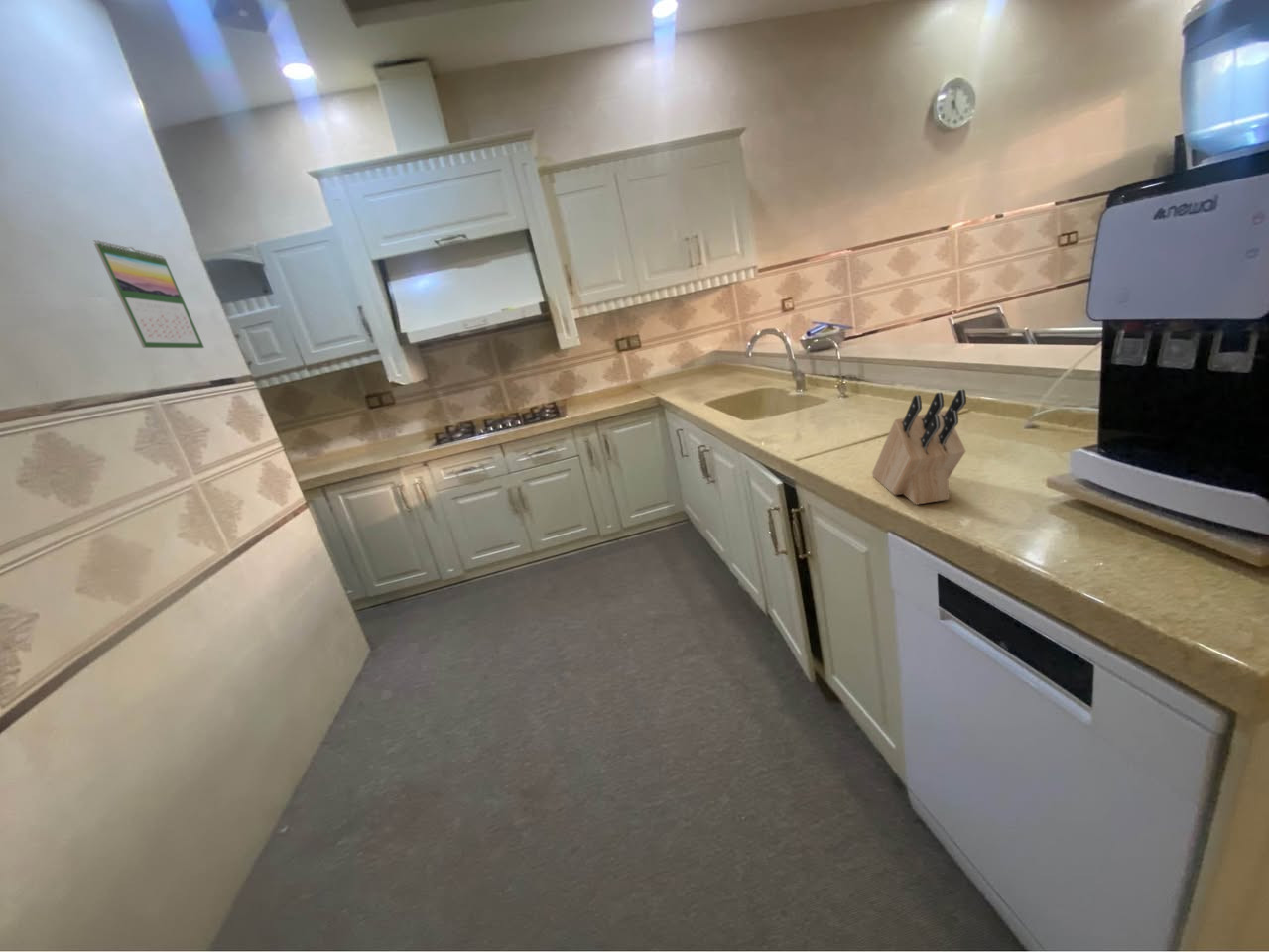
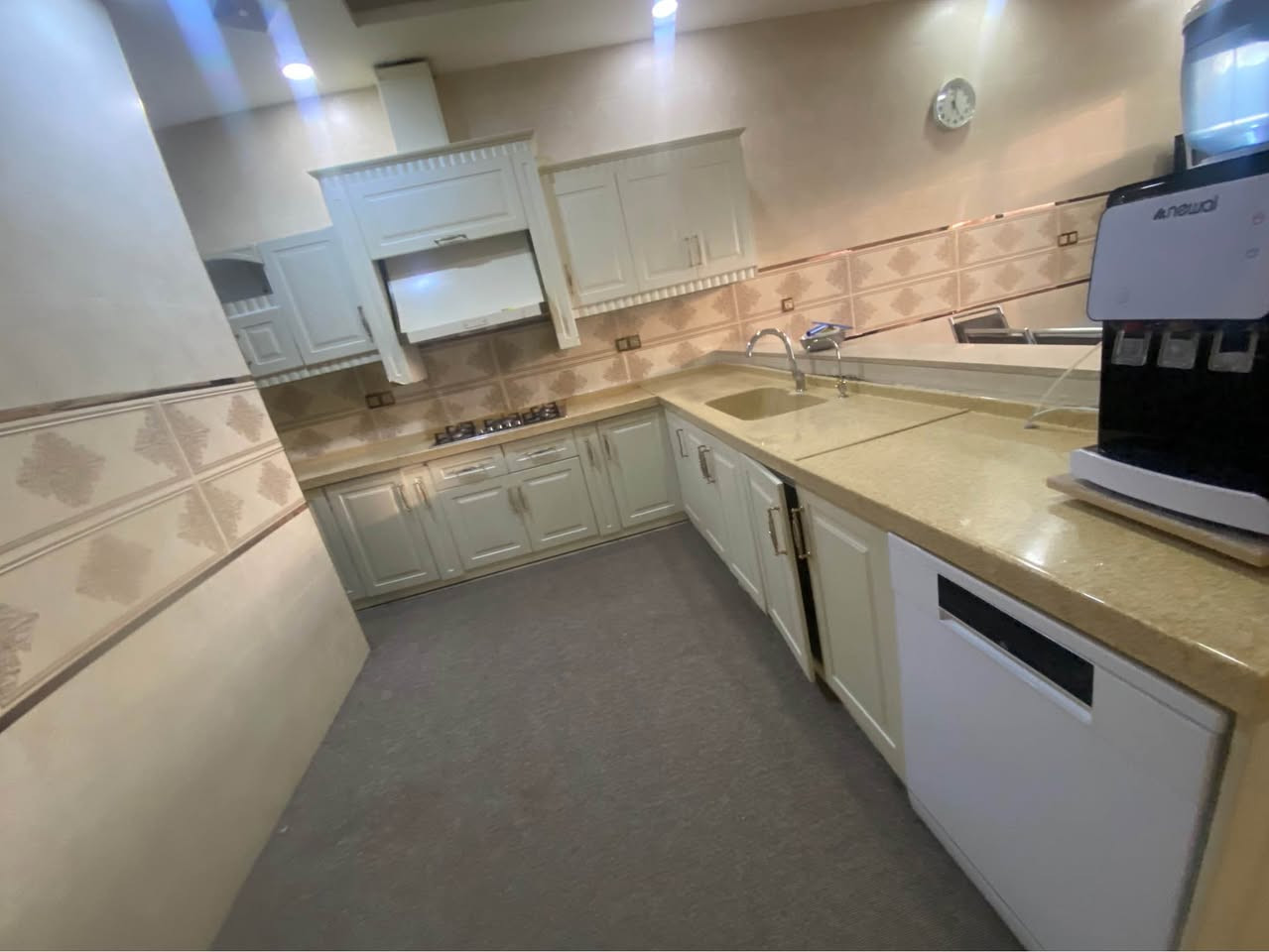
- knife block [871,388,967,506]
- calendar [92,239,205,349]
